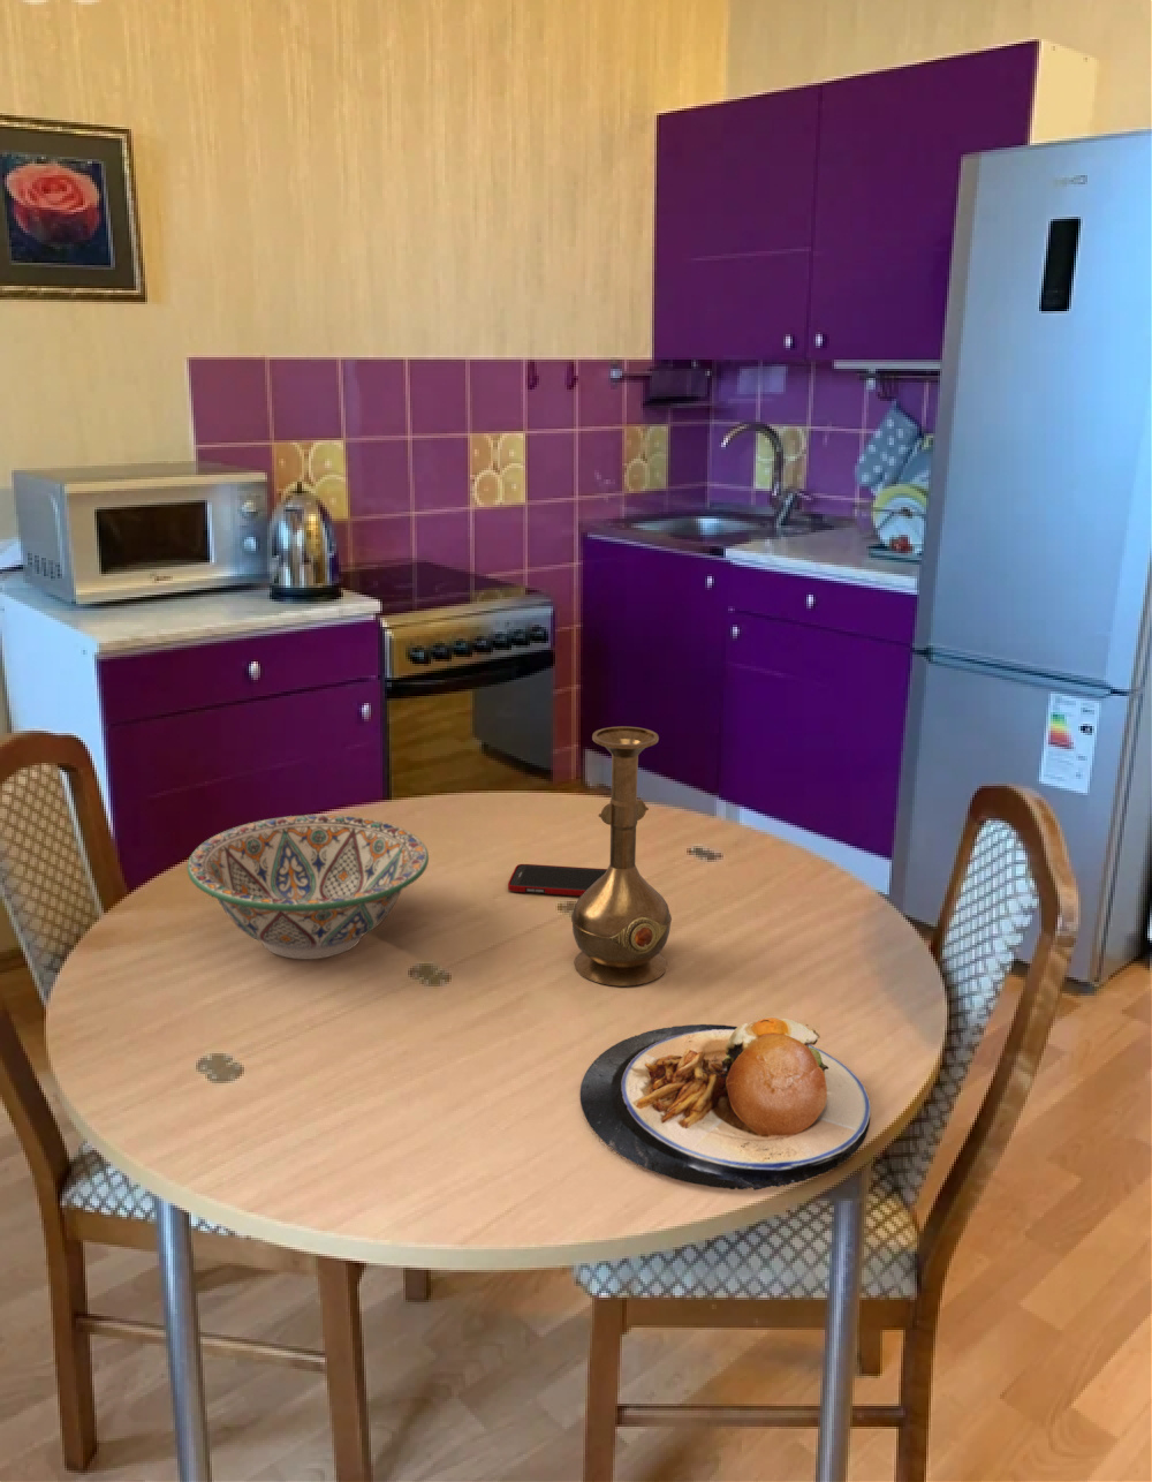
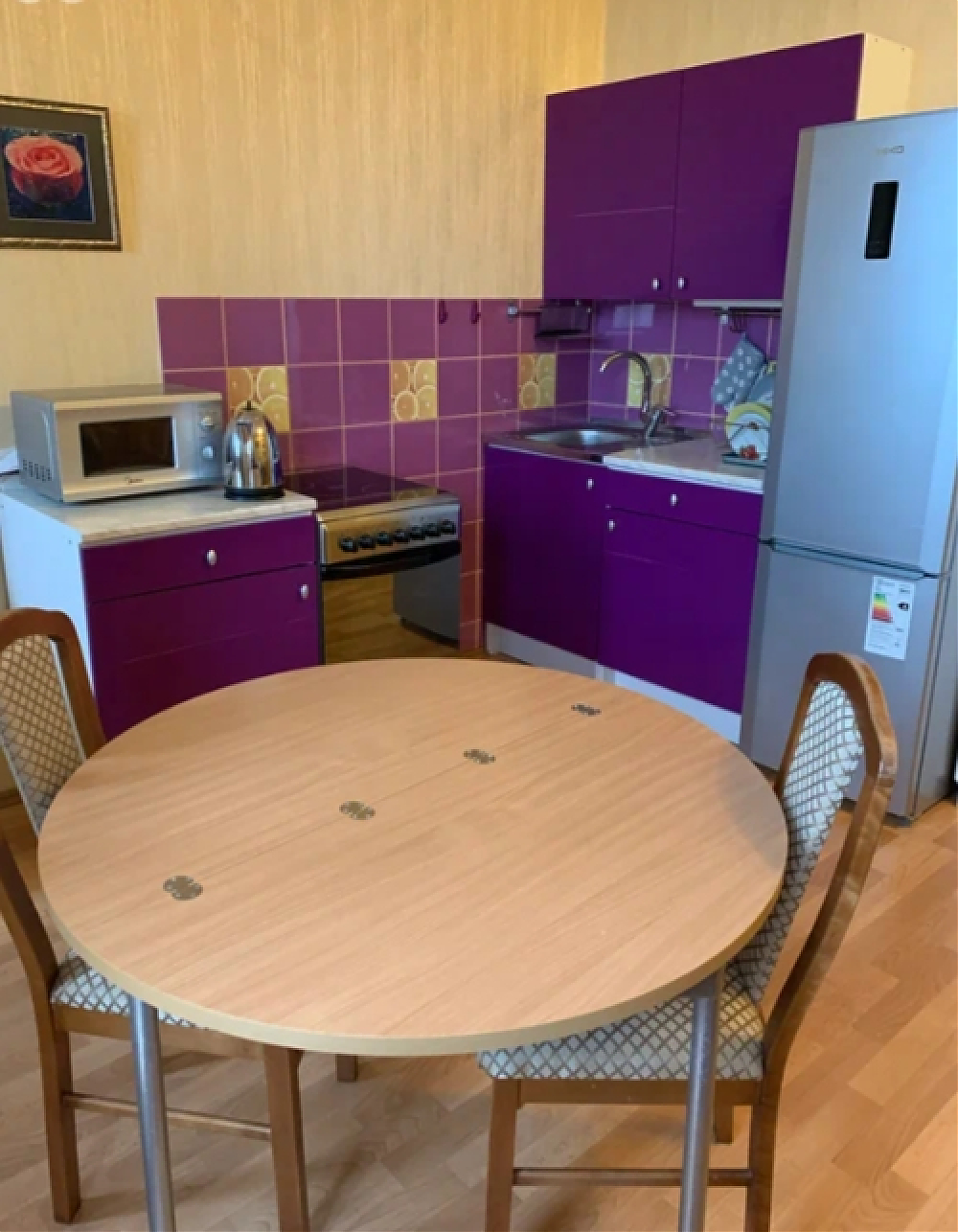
- plate [580,1016,872,1191]
- decorative bowl [185,813,429,960]
- vase [570,725,672,986]
- cell phone [507,864,608,896]
